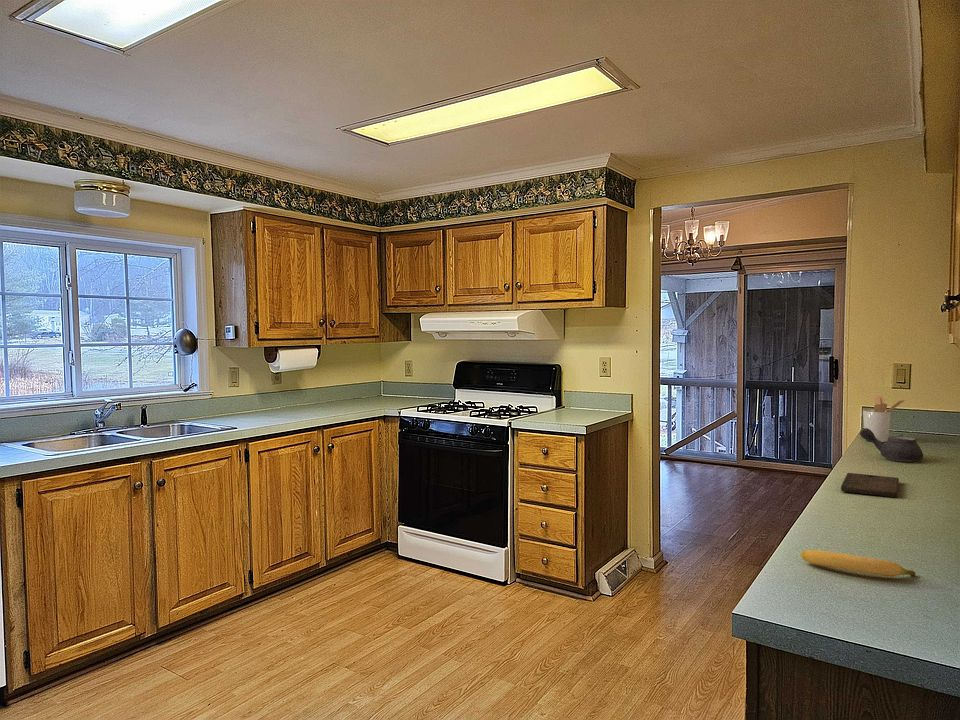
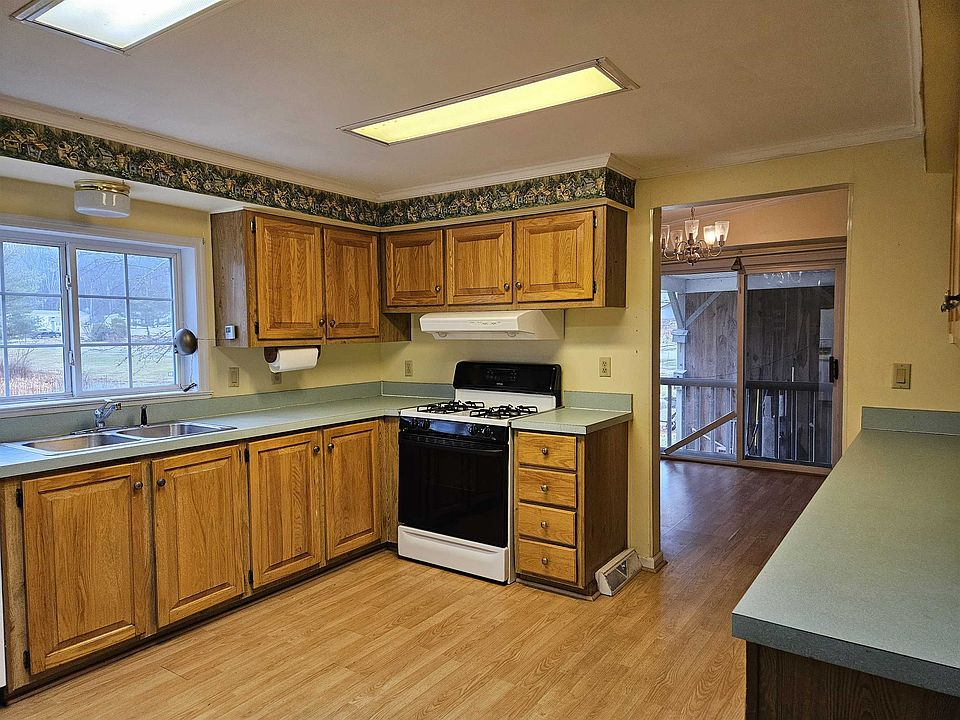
- banana [800,549,916,577]
- teapot [859,428,924,463]
- cutting board [840,472,900,498]
- utensil holder [862,395,906,443]
